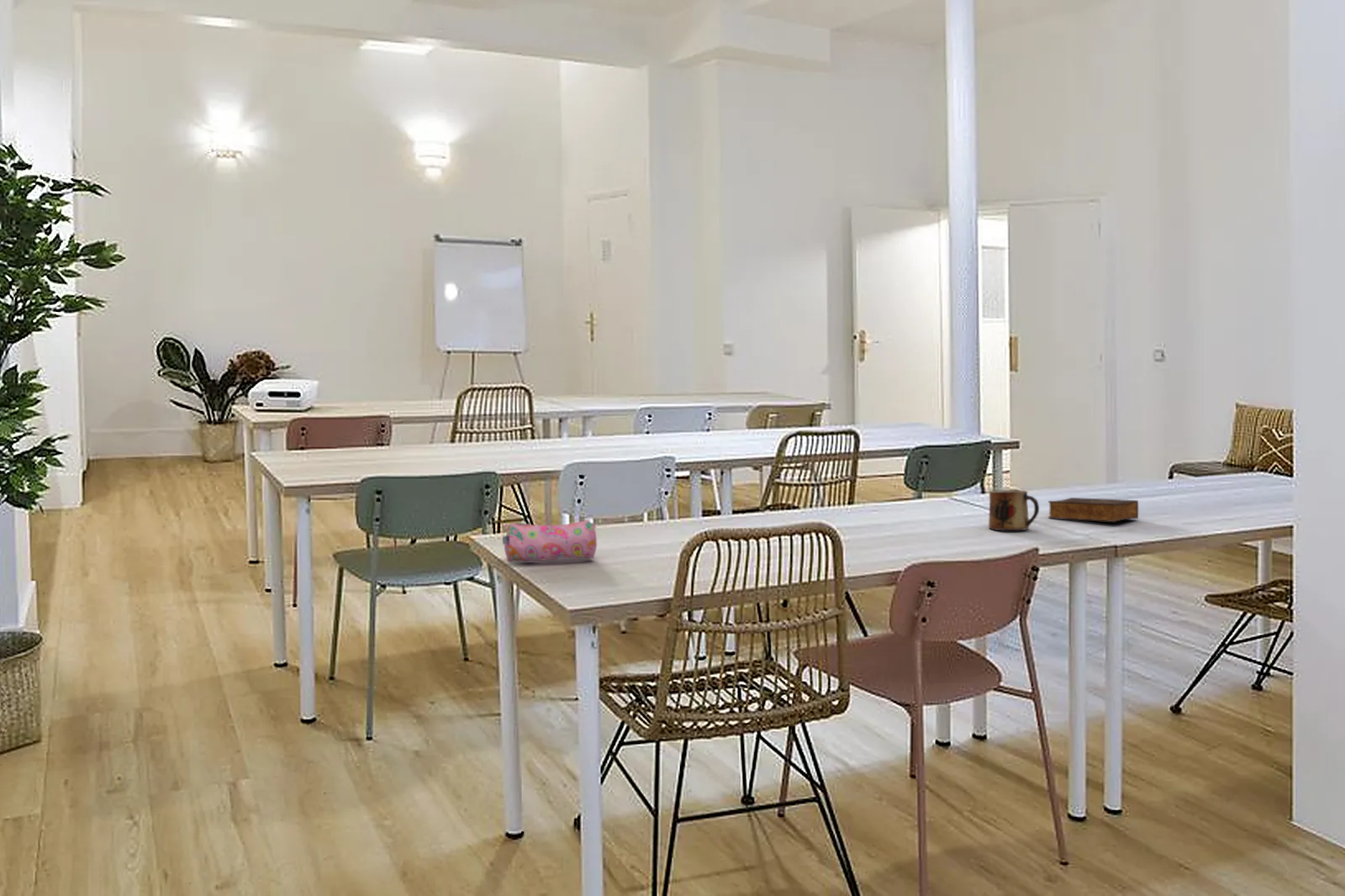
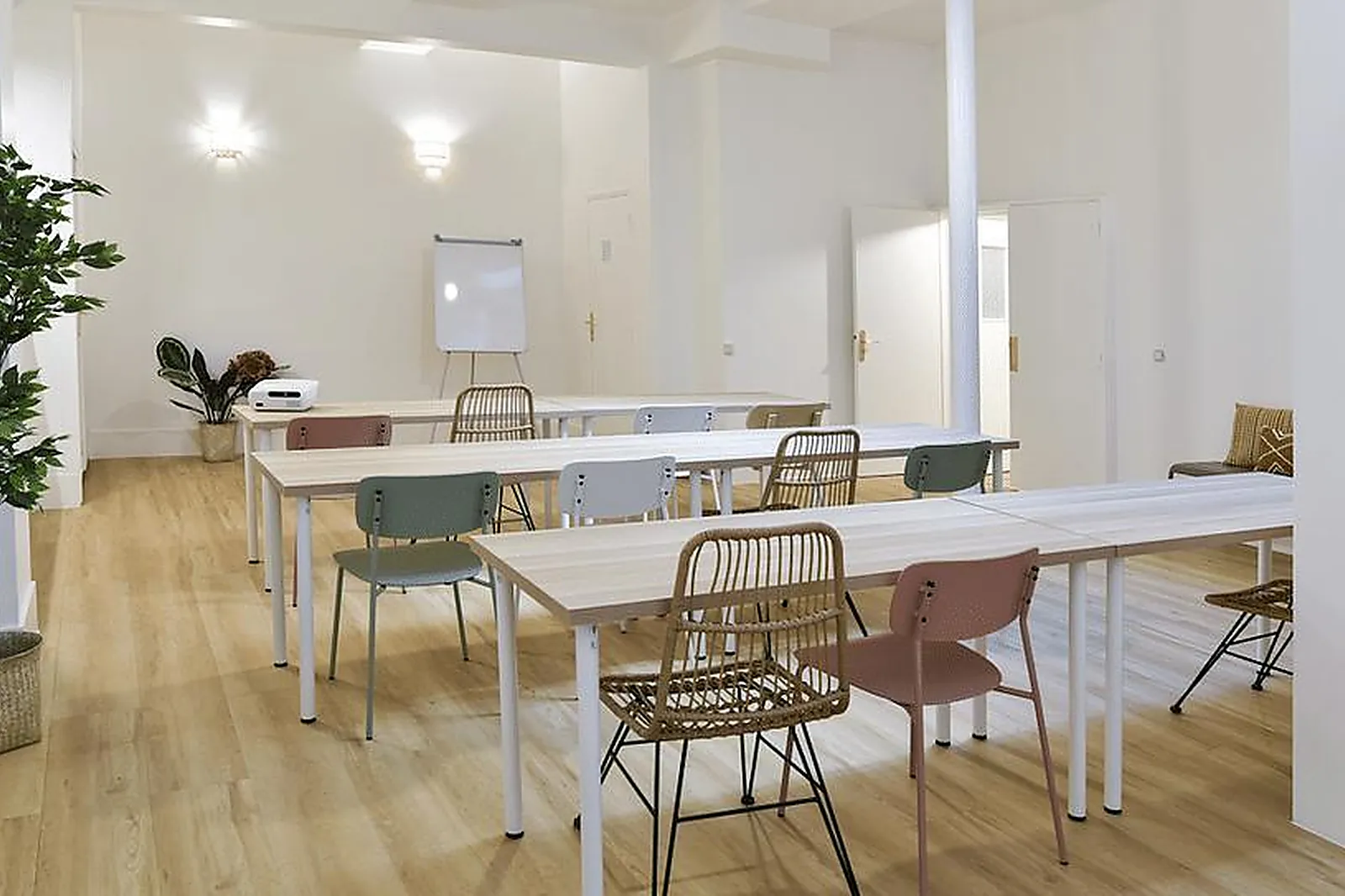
- book [1047,497,1139,523]
- pencil case [502,519,598,562]
- mug [988,489,1040,531]
